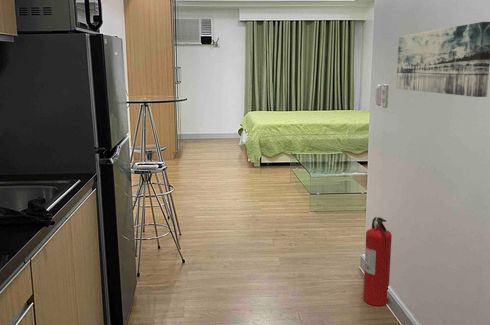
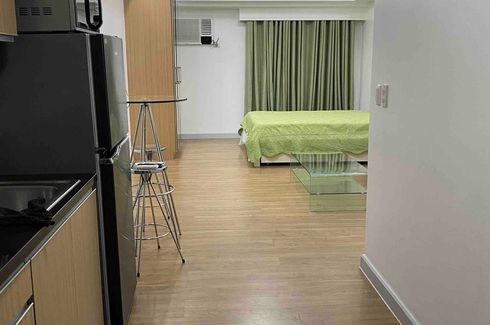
- wall art [395,21,490,98]
- fire extinguisher [363,216,393,307]
